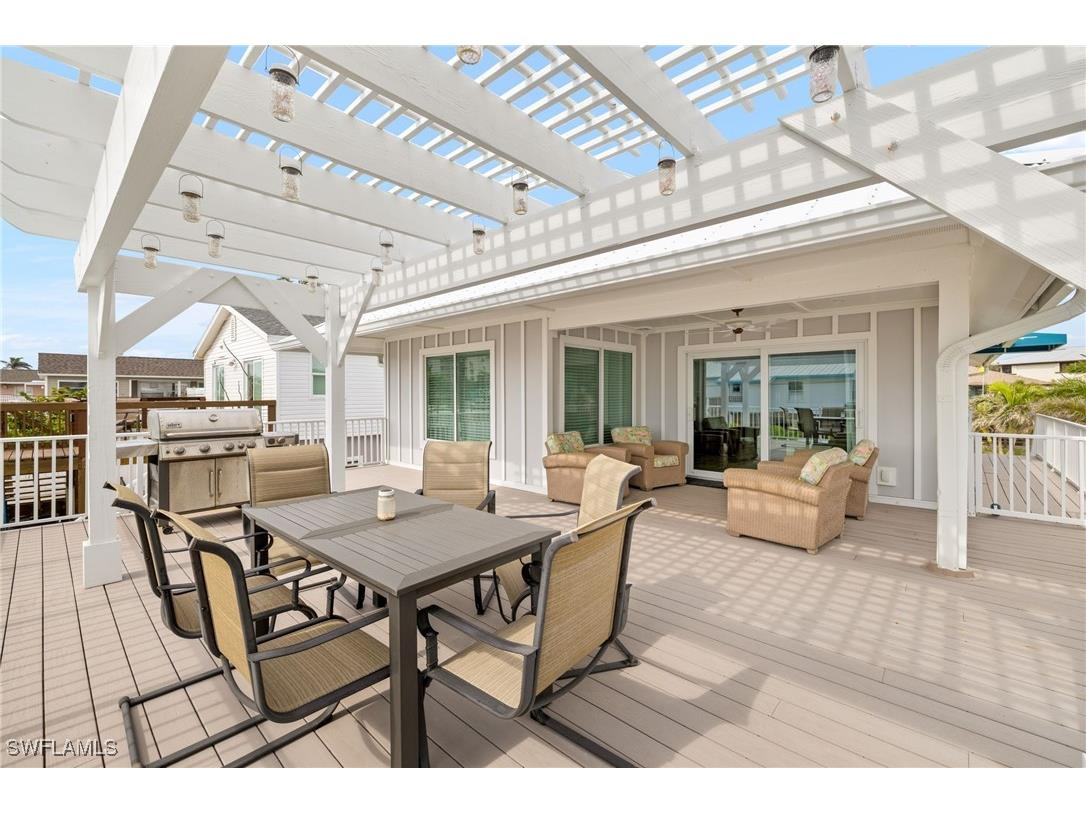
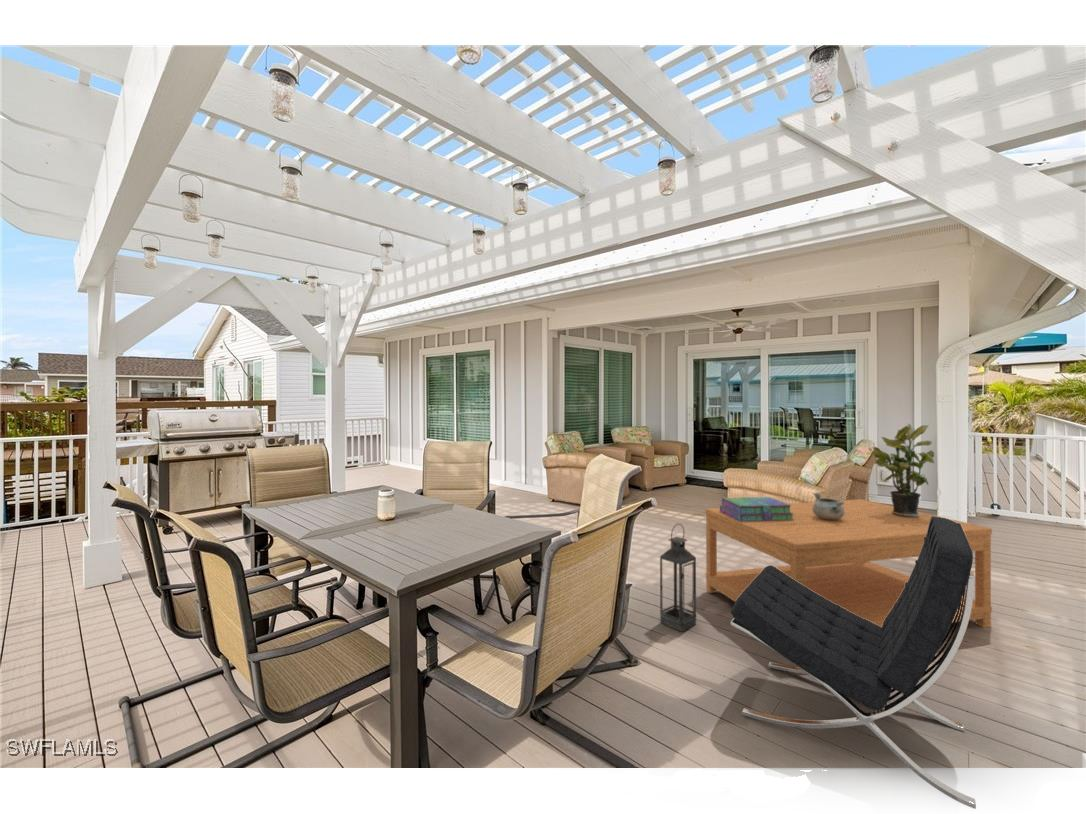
+ stack of books [719,496,794,521]
+ decorative bowl [812,492,844,520]
+ lounge chair [729,515,977,810]
+ lantern [659,523,697,633]
+ potted plant [871,422,935,517]
+ coffee table [704,498,993,629]
